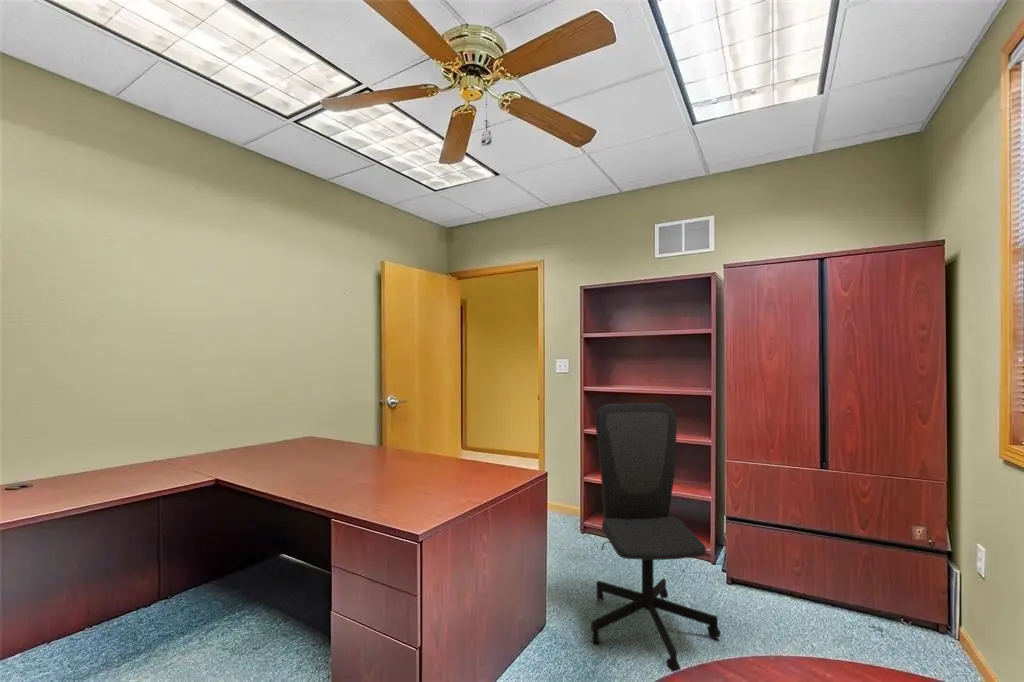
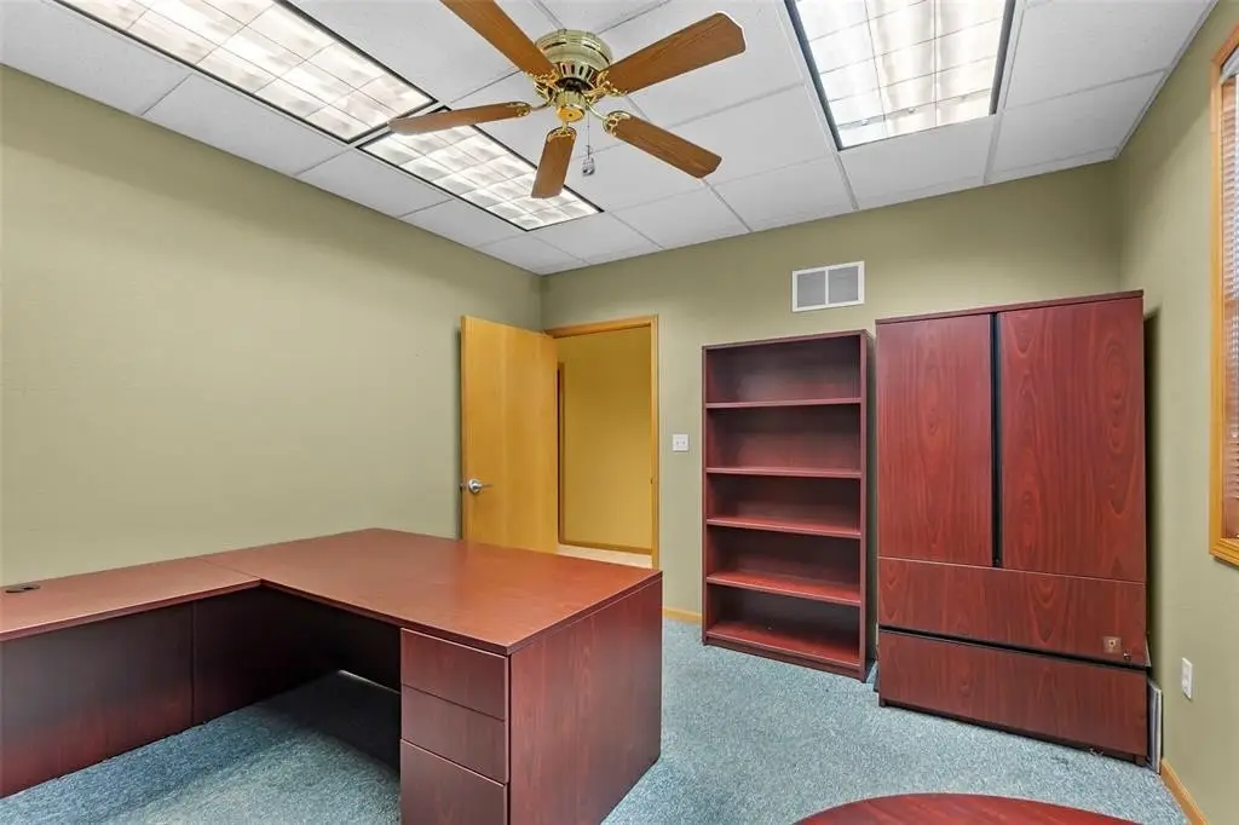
- office chair [590,402,722,673]
